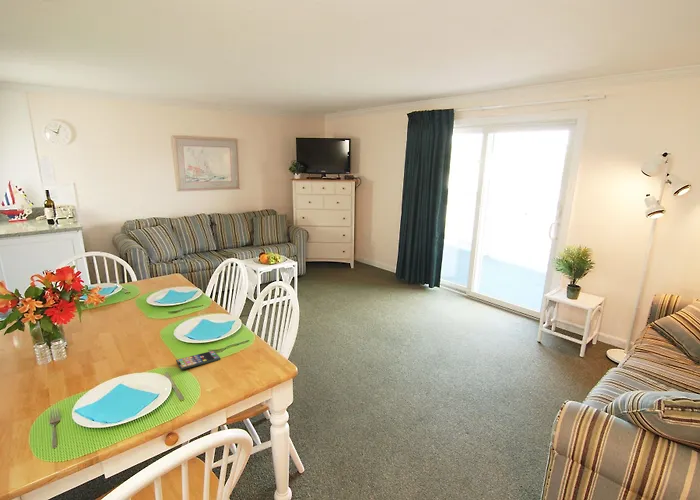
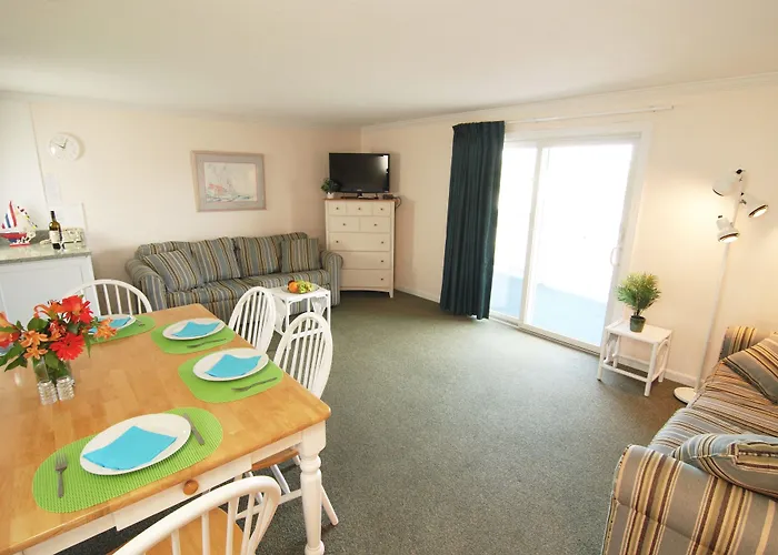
- smartphone [175,350,221,371]
